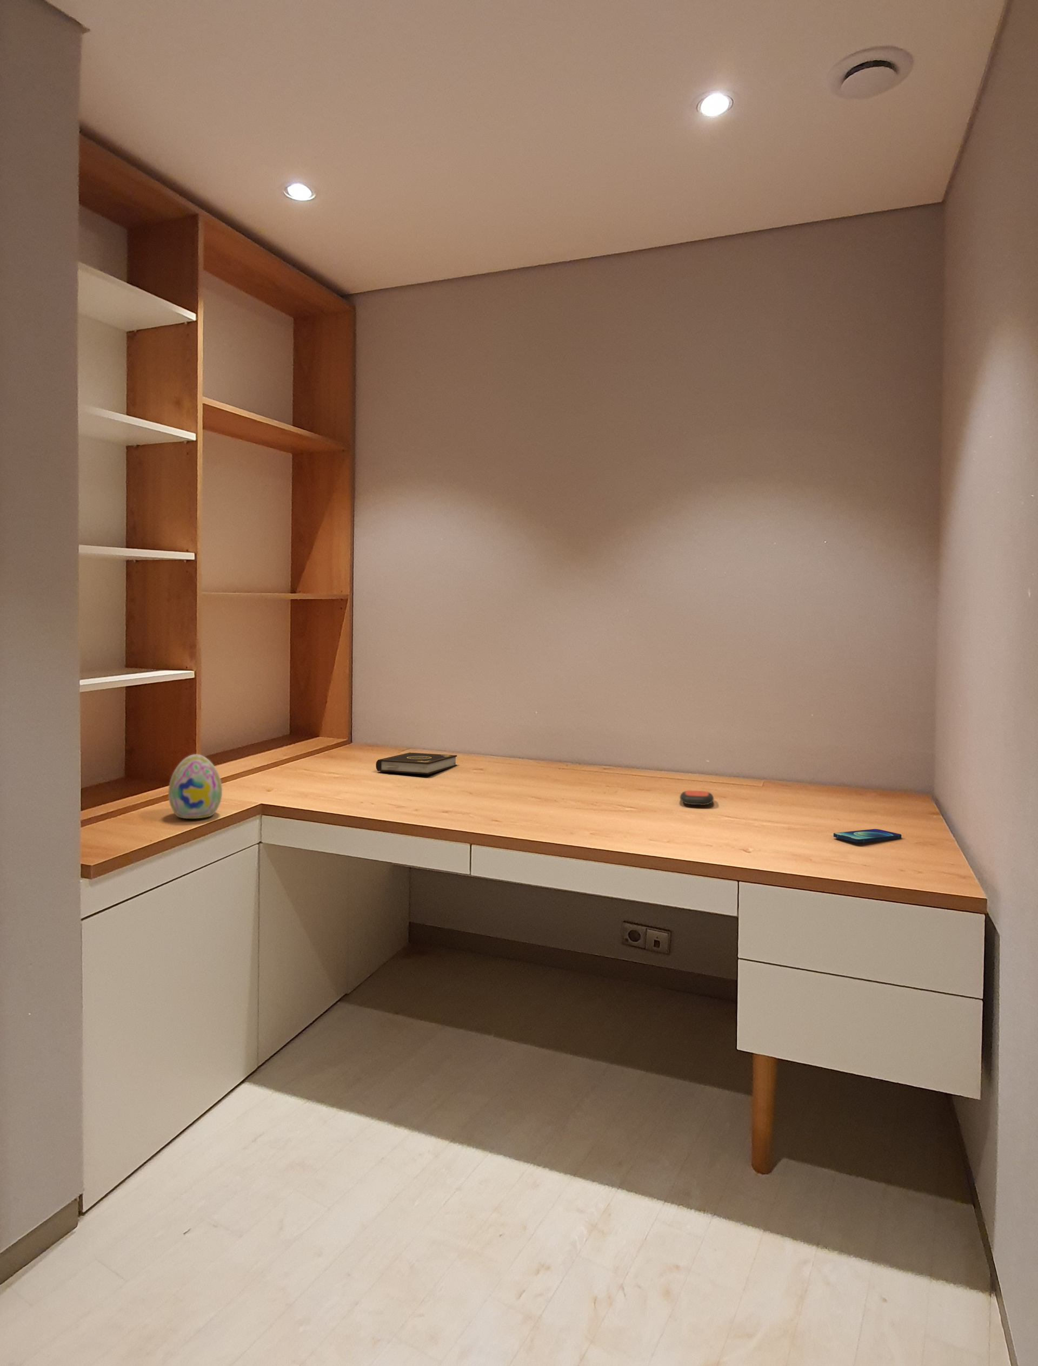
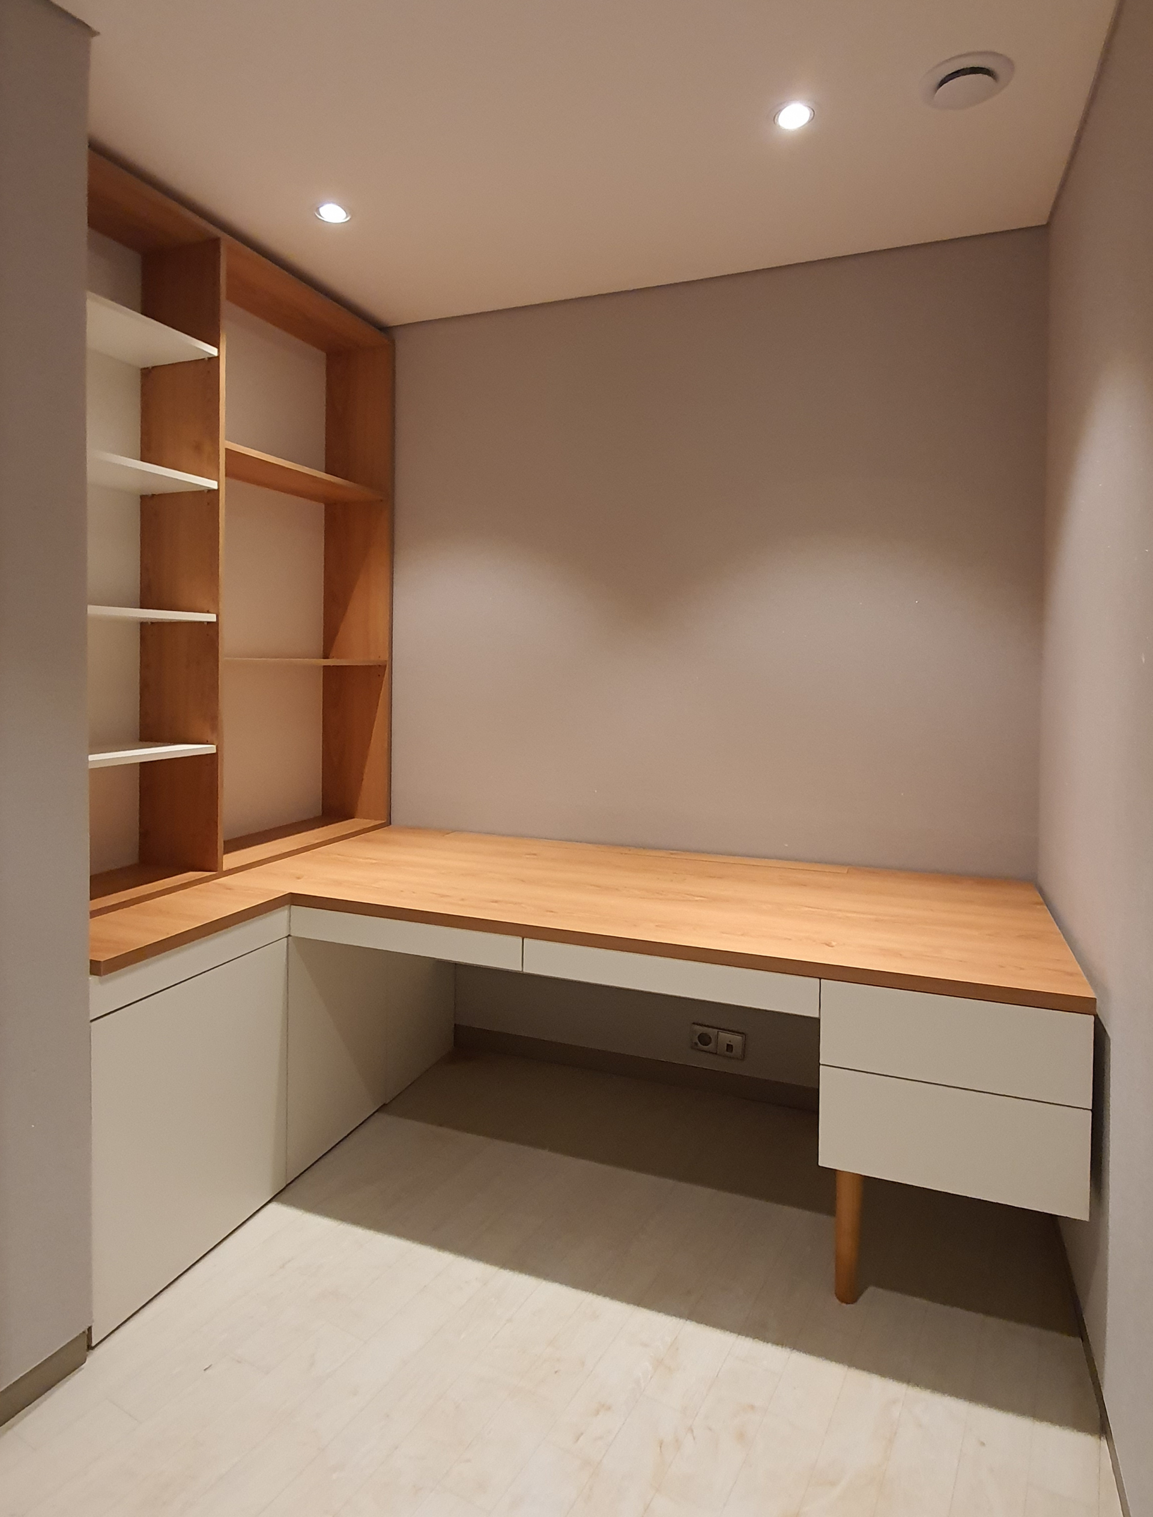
- decorative egg [168,754,222,819]
- smartphone [833,828,902,843]
- book [375,752,457,775]
- remote control [679,790,714,806]
